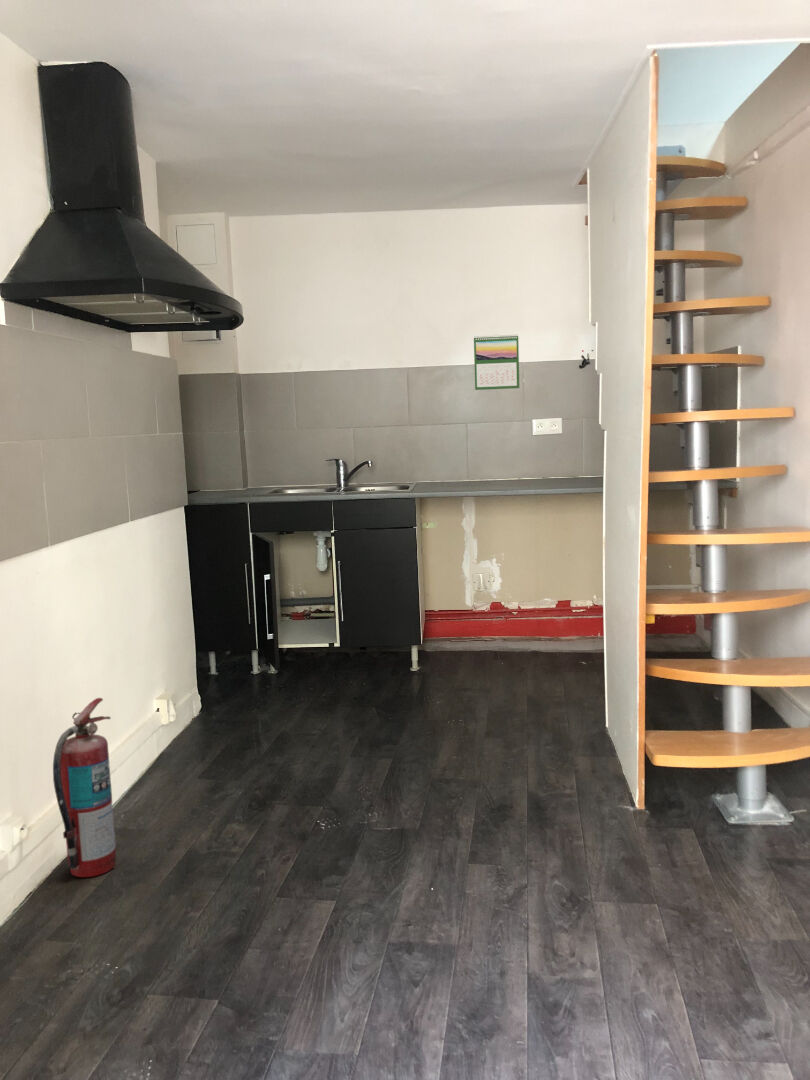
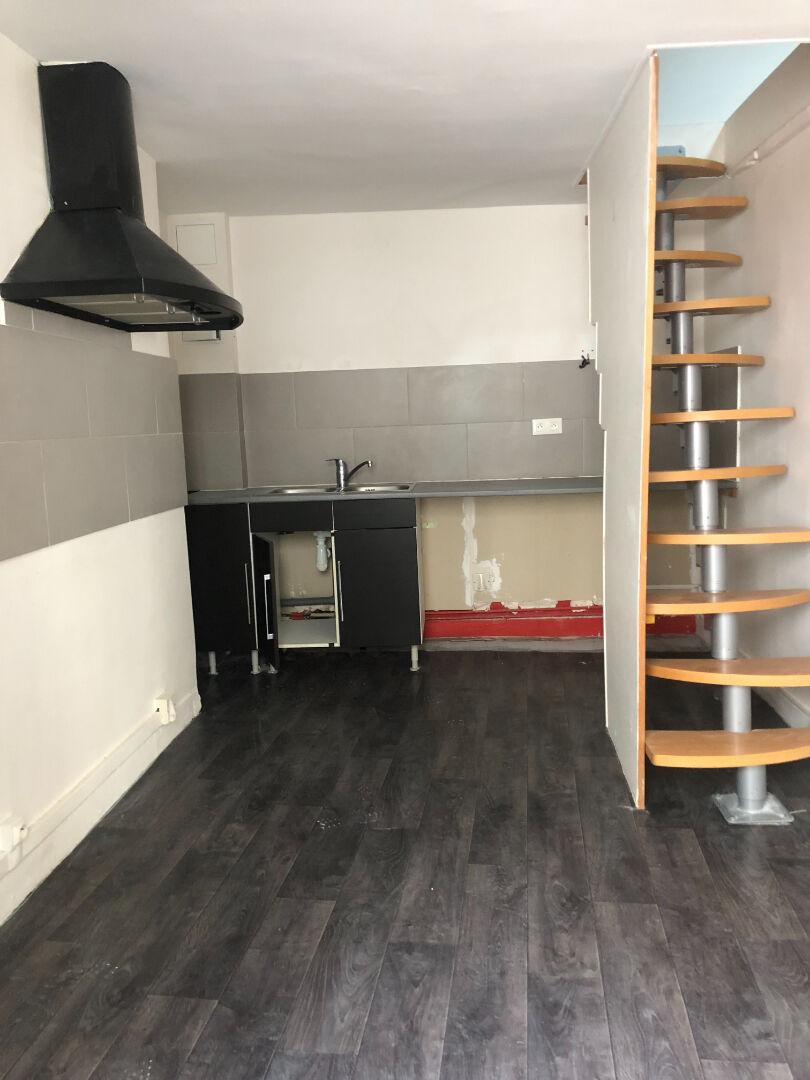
- calendar [473,333,520,391]
- fire extinguisher [52,697,117,878]
